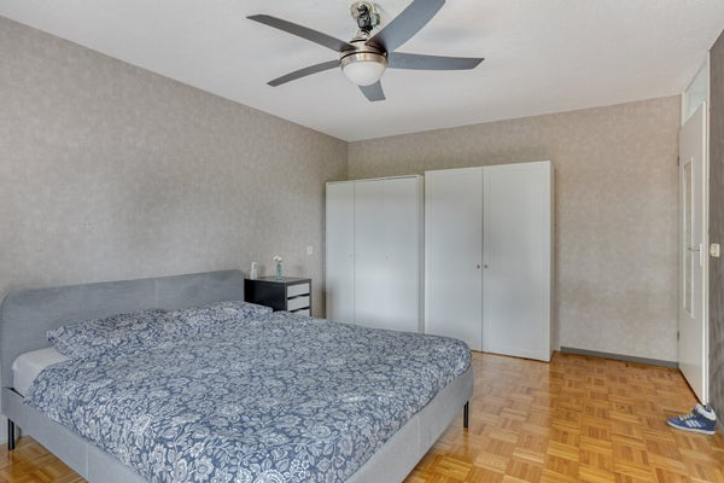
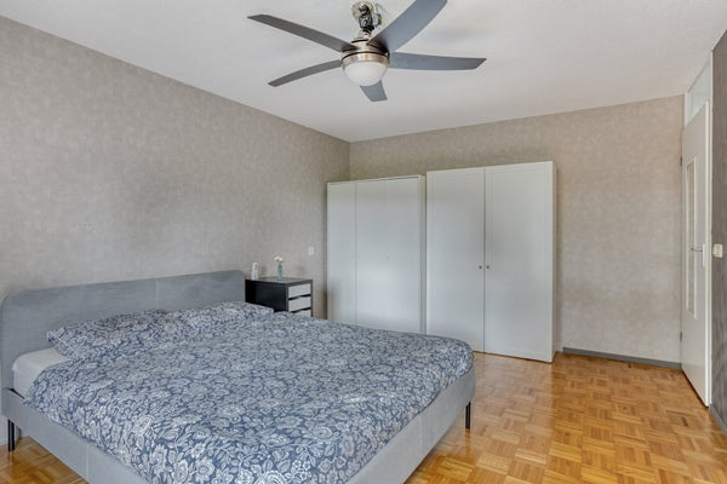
- sneaker [666,402,718,436]
